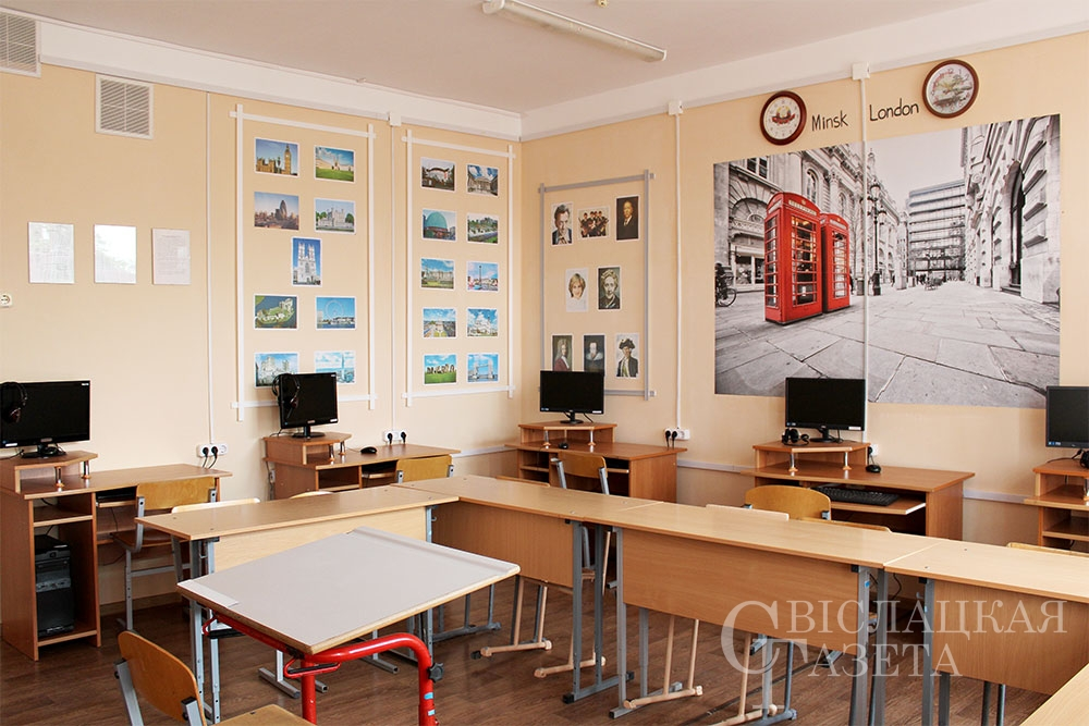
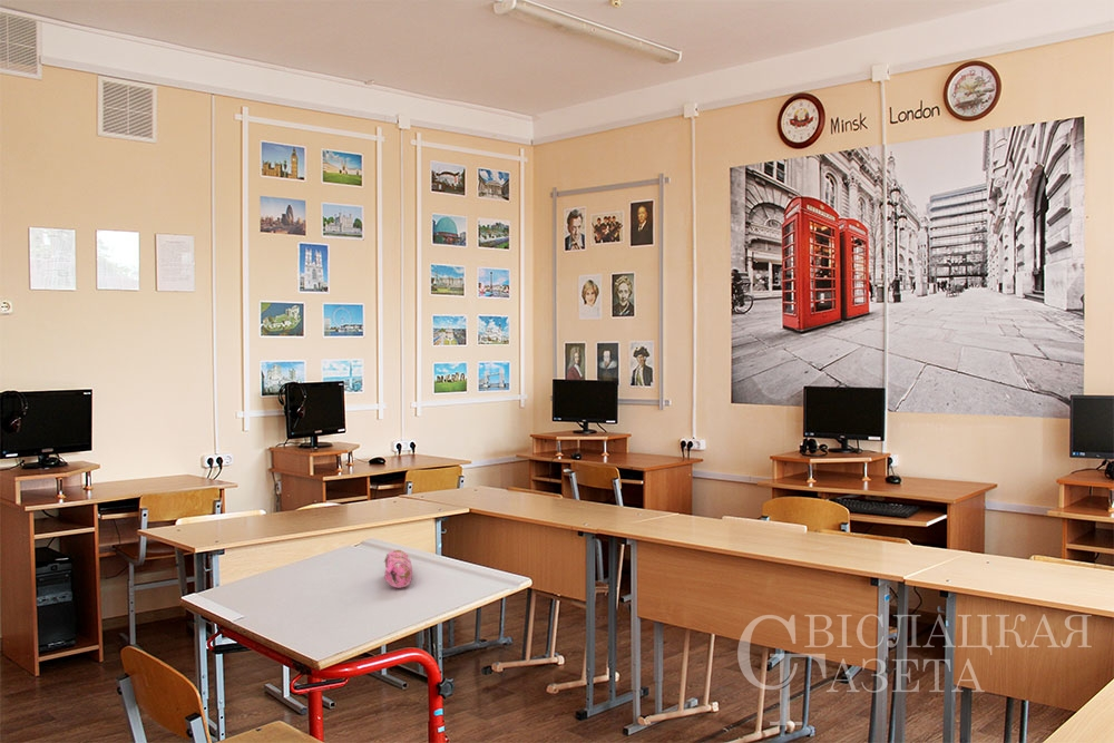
+ pencil case [382,549,413,589]
